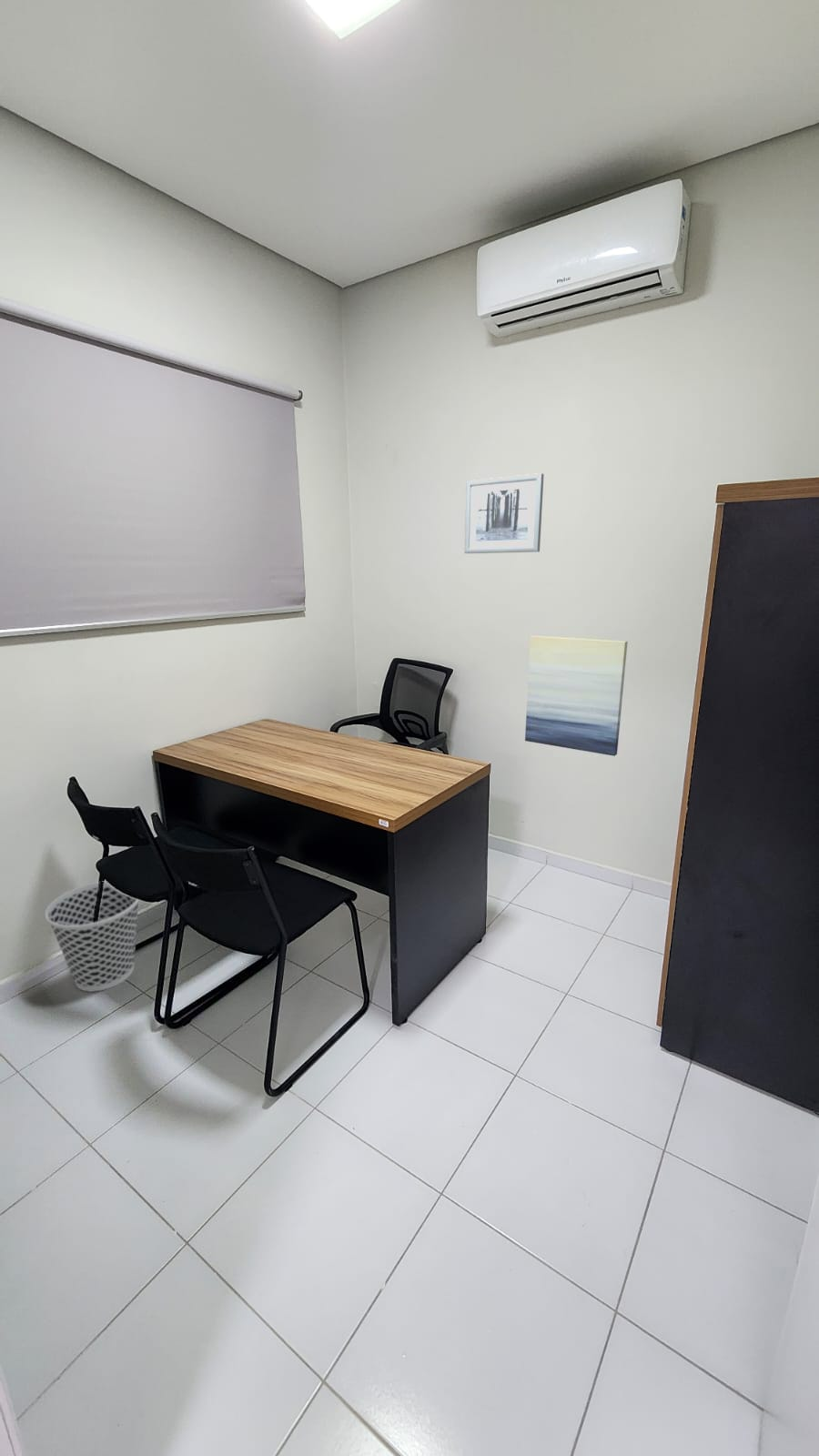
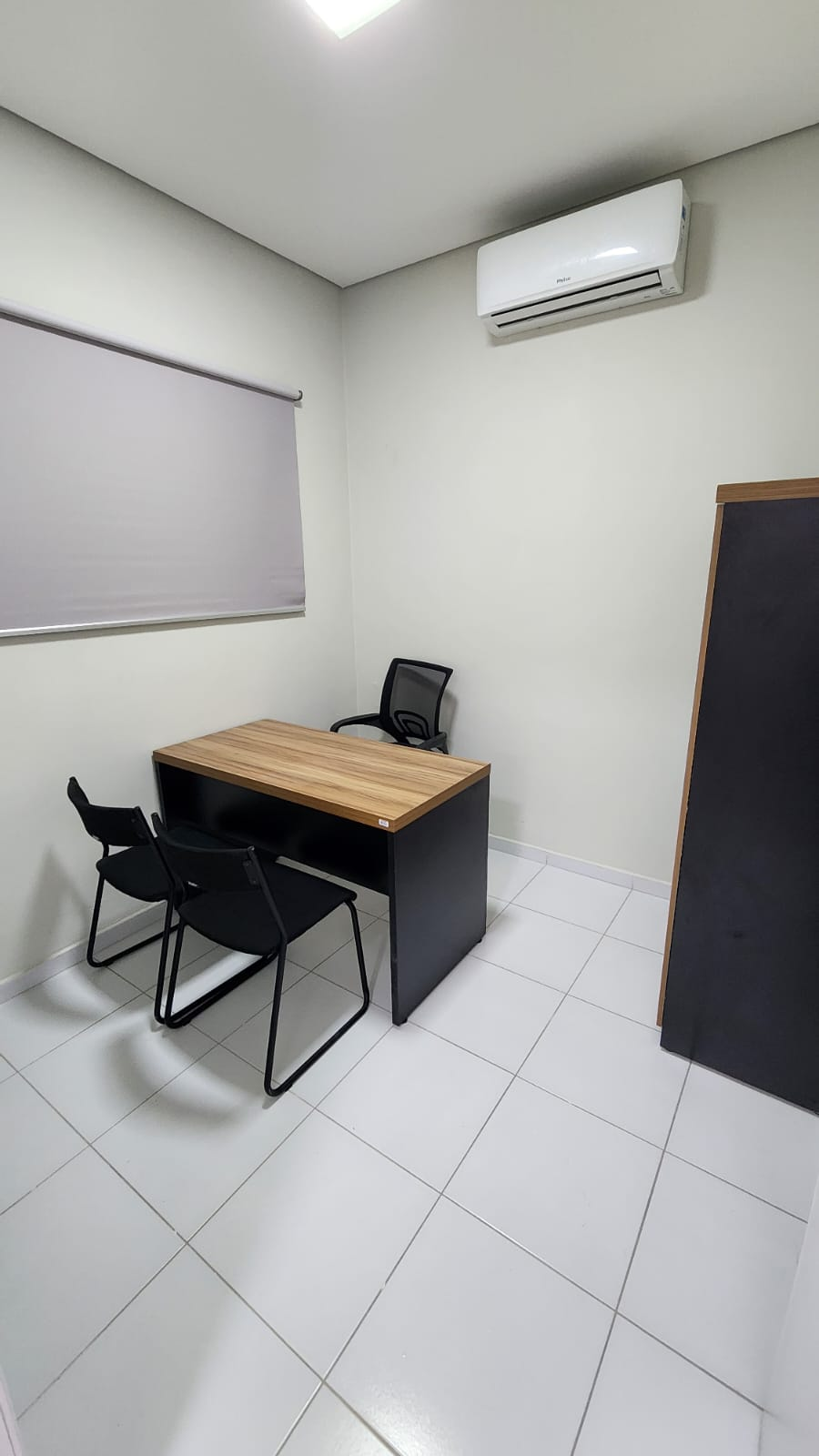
- wastebasket [45,881,140,993]
- wall art [524,634,628,757]
- wall art [463,472,545,554]
